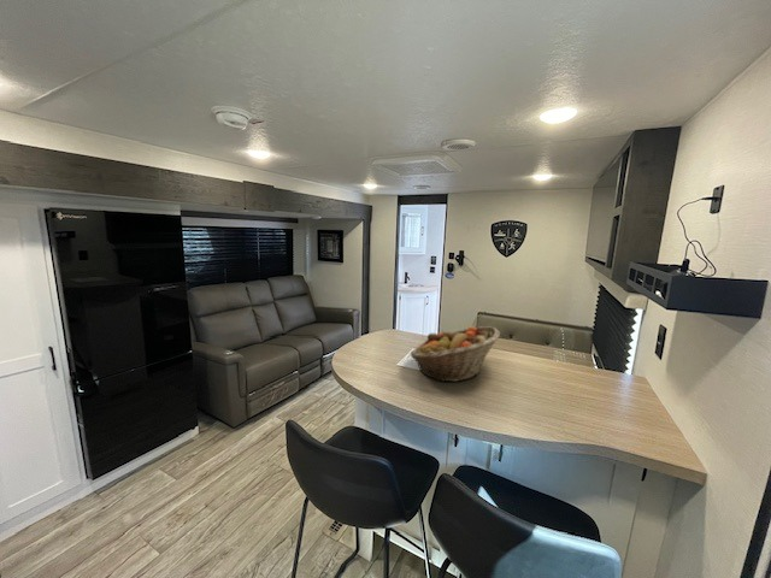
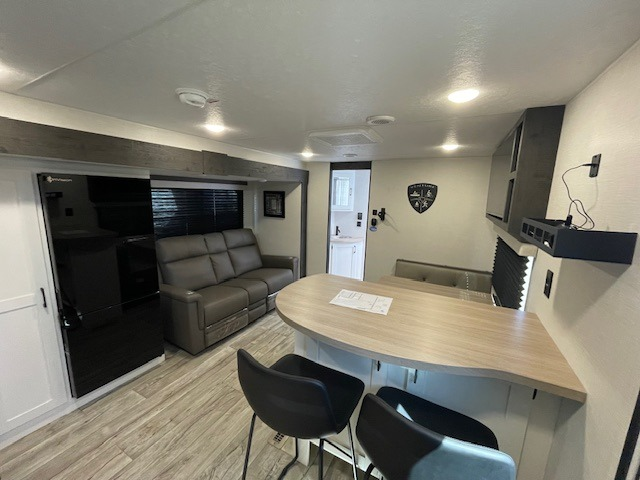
- fruit basket [410,325,501,383]
